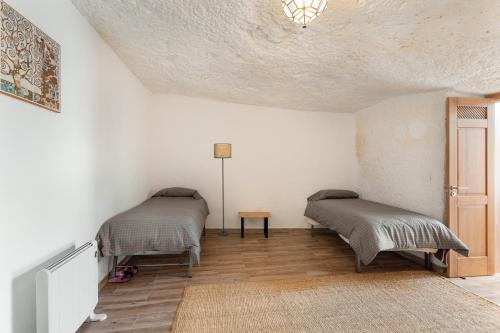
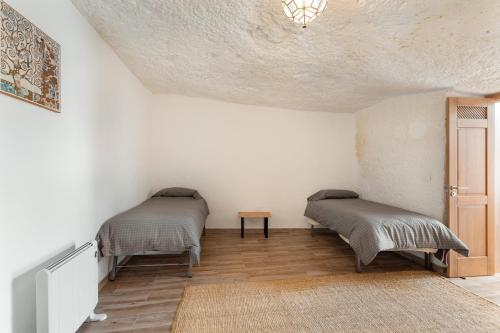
- floor lamp [213,142,233,237]
- slippers [107,264,139,283]
